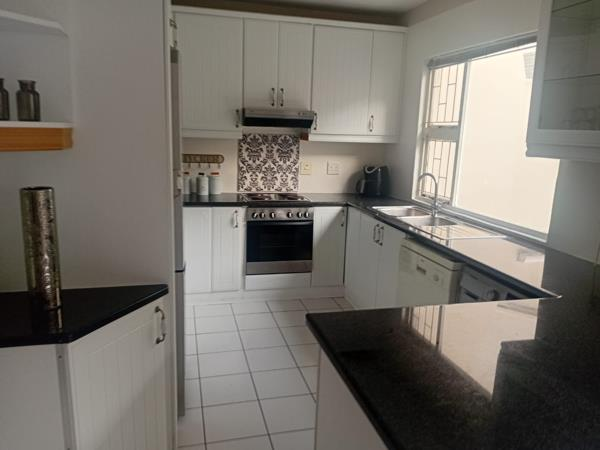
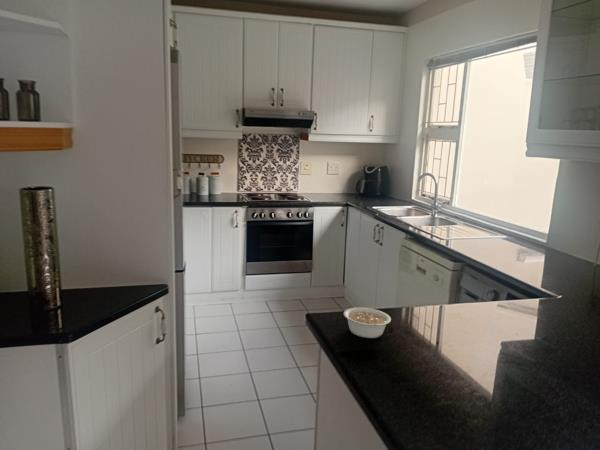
+ legume [343,307,392,339]
